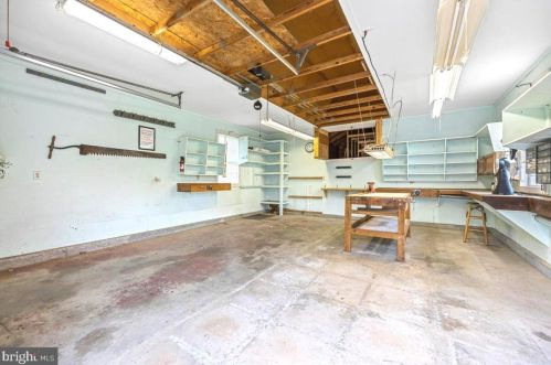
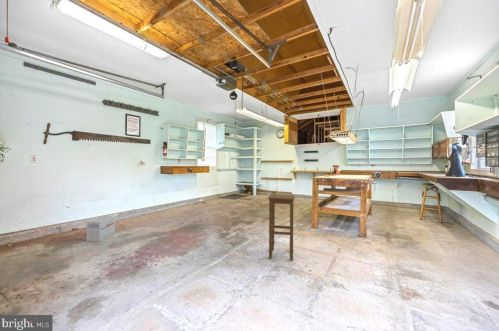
+ stool [267,193,296,261]
+ cardboard box [86,215,116,243]
